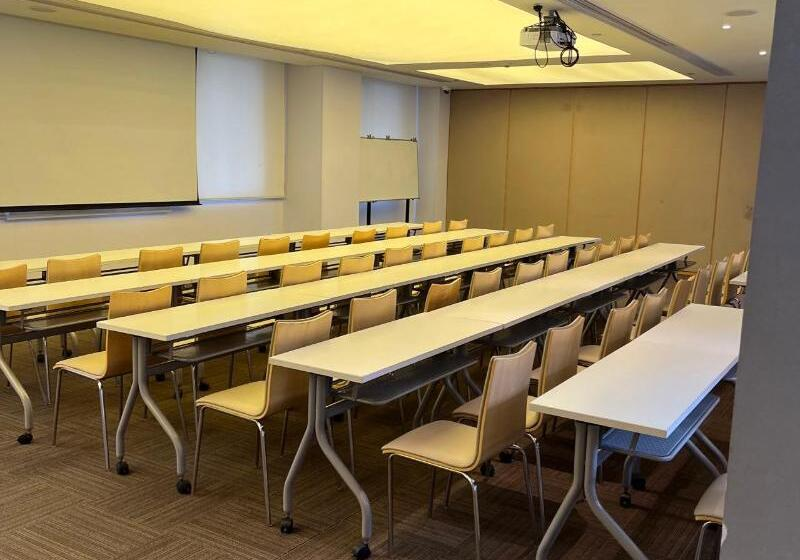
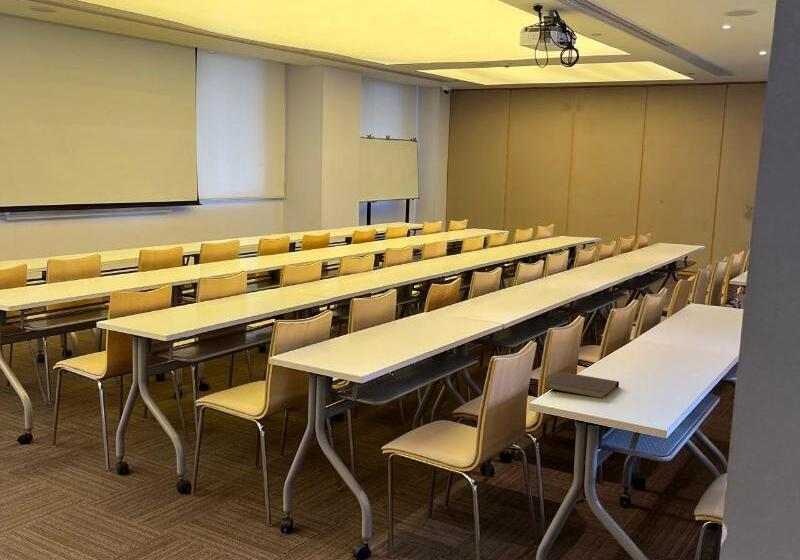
+ notebook [545,371,620,400]
